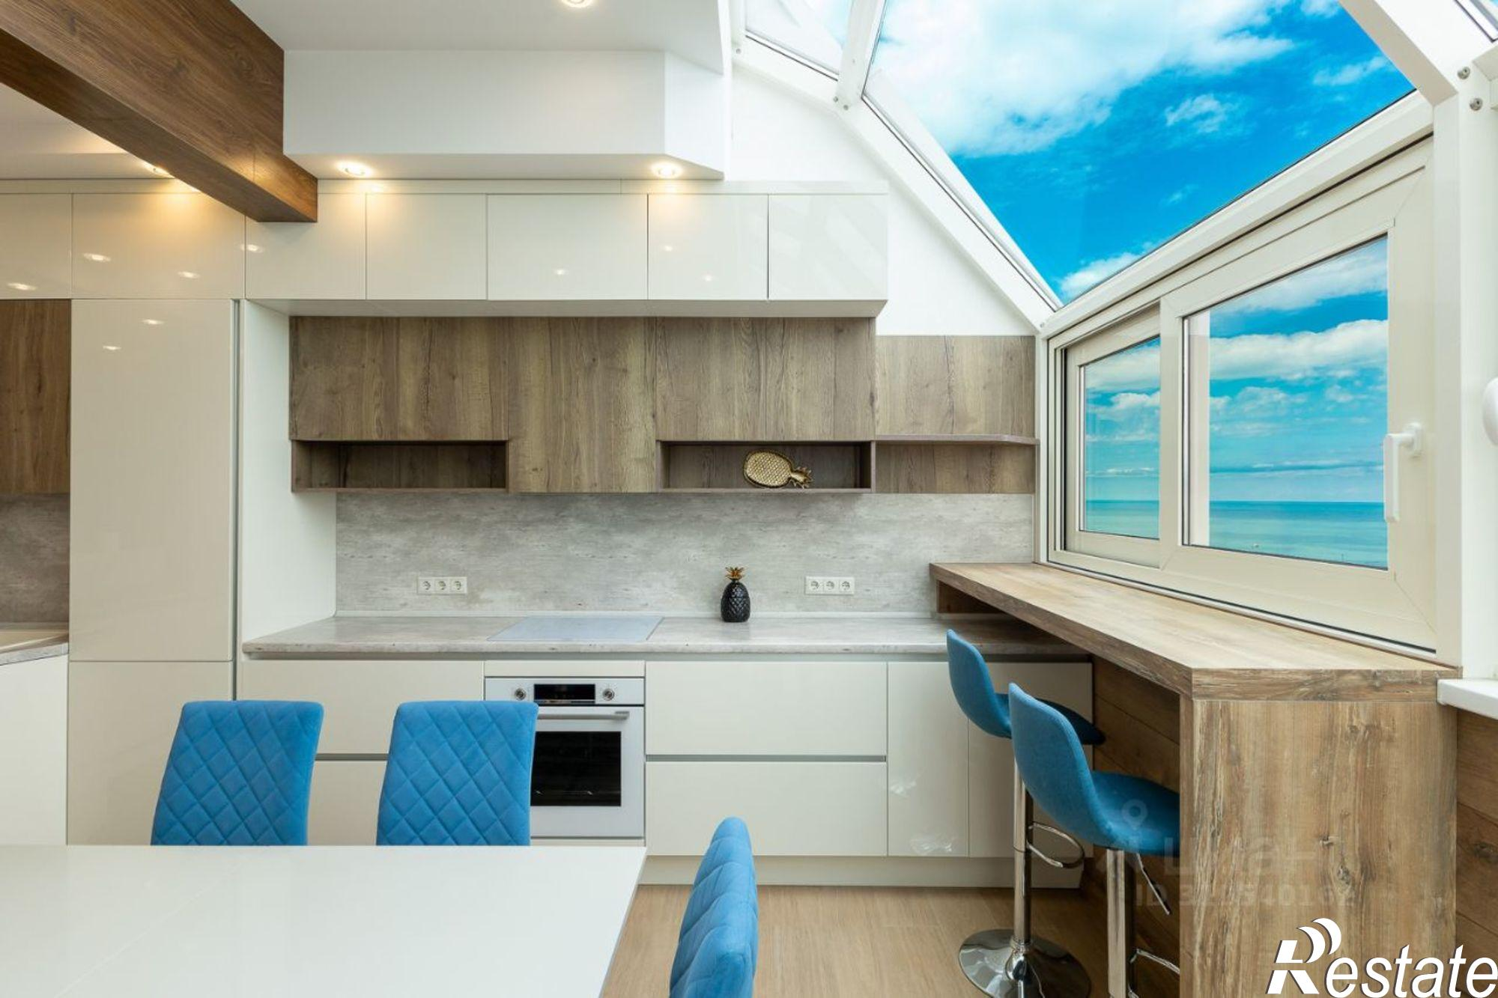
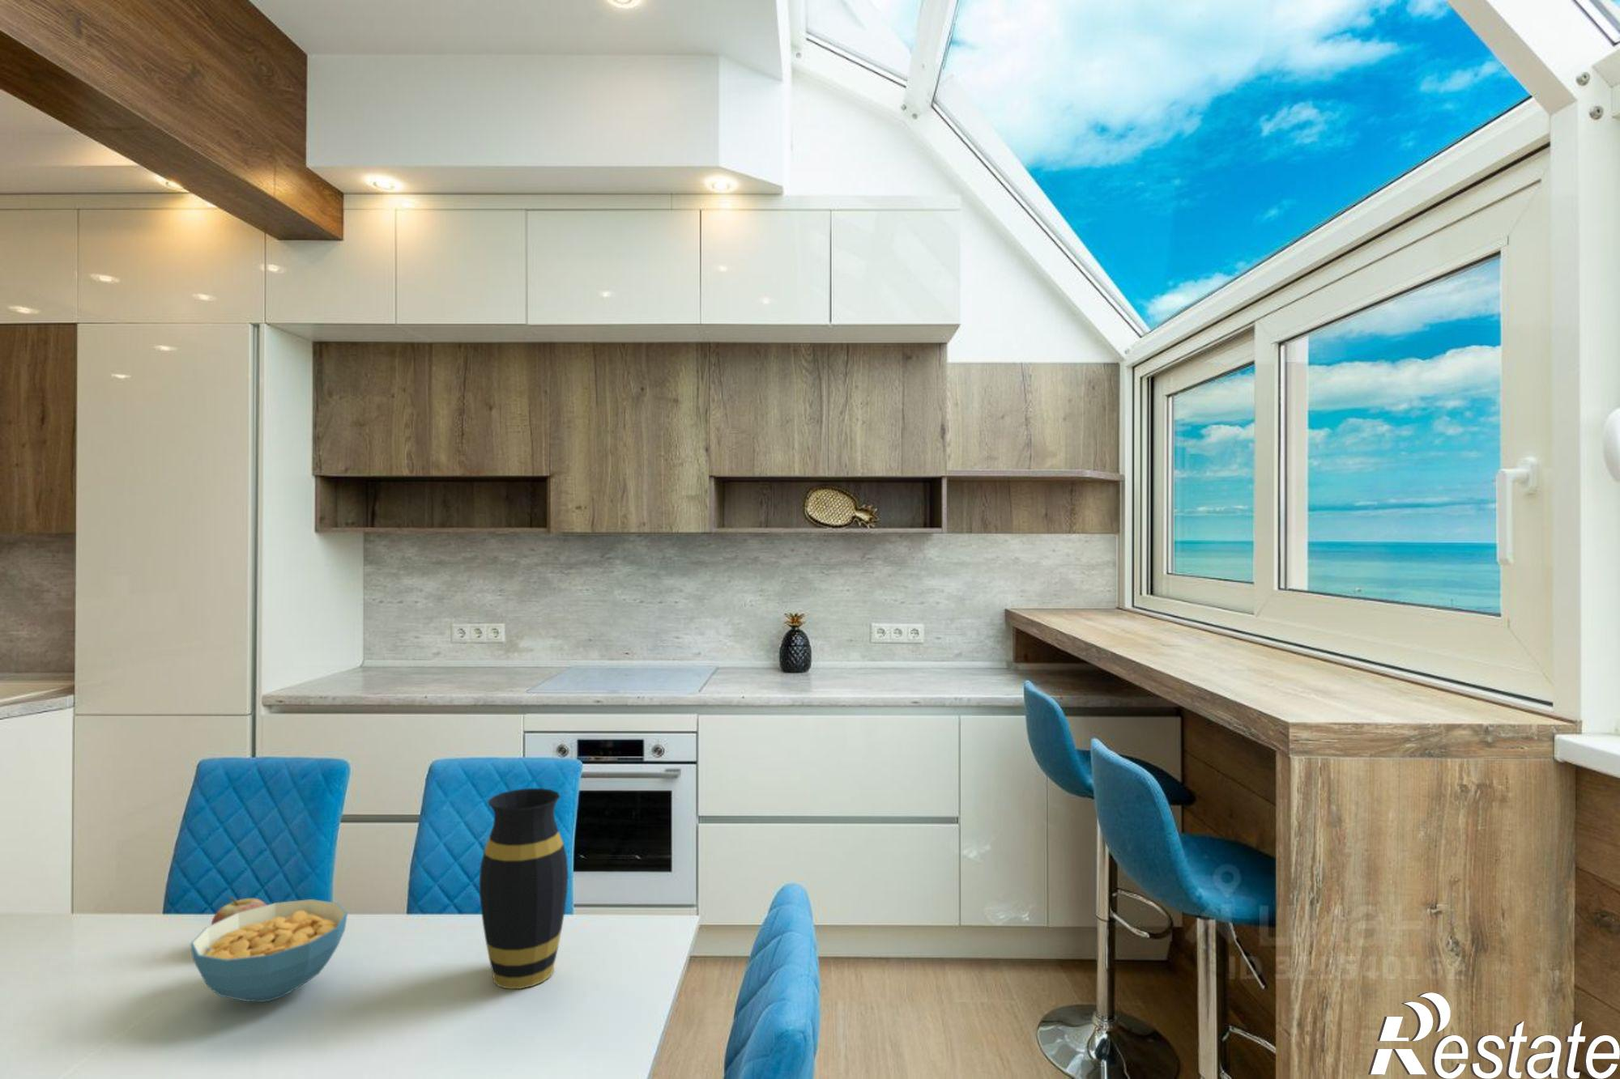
+ fruit [211,896,267,925]
+ cereal bowl [189,898,348,1003]
+ vase [478,788,569,990]
